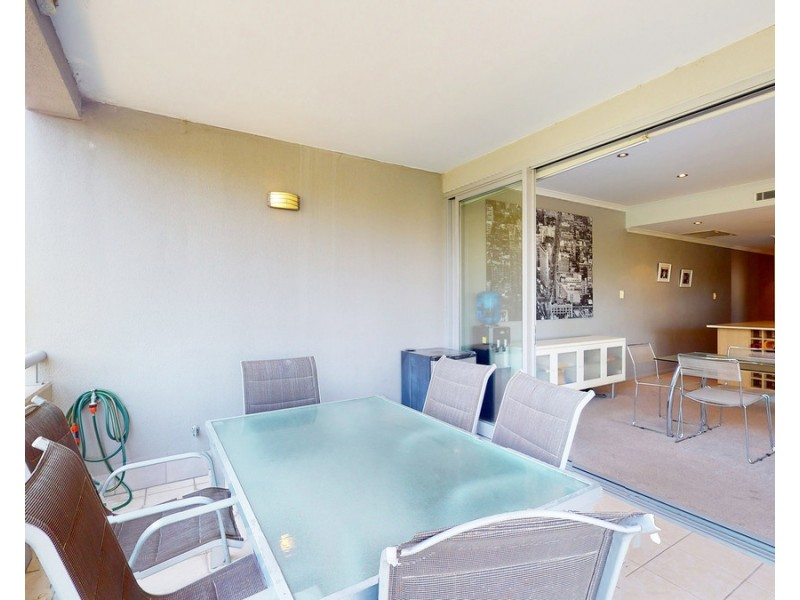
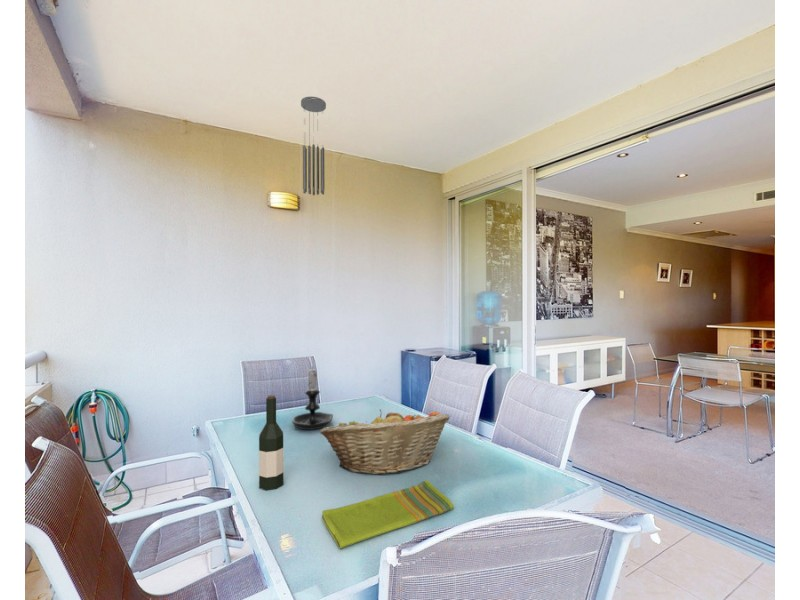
+ wine bottle [258,394,284,491]
+ wind chime [300,96,327,196]
+ fruit basket [319,409,451,476]
+ dish towel [321,479,455,550]
+ candle holder [291,365,334,431]
